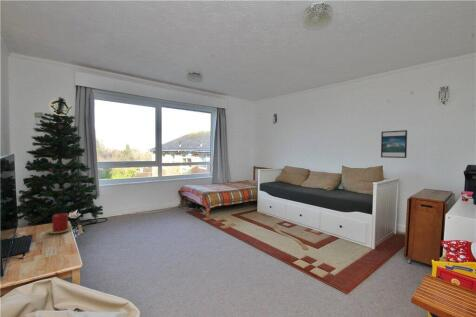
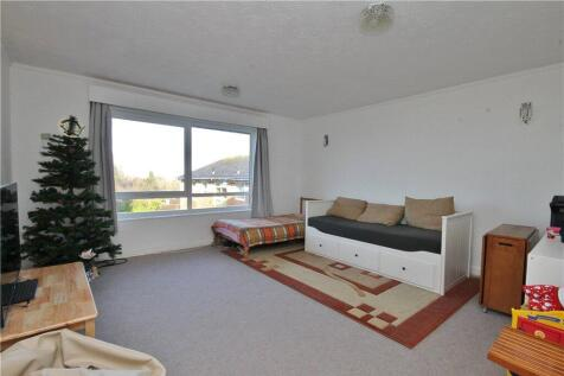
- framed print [380,129,408,159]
- candle [46,212,74,234]
